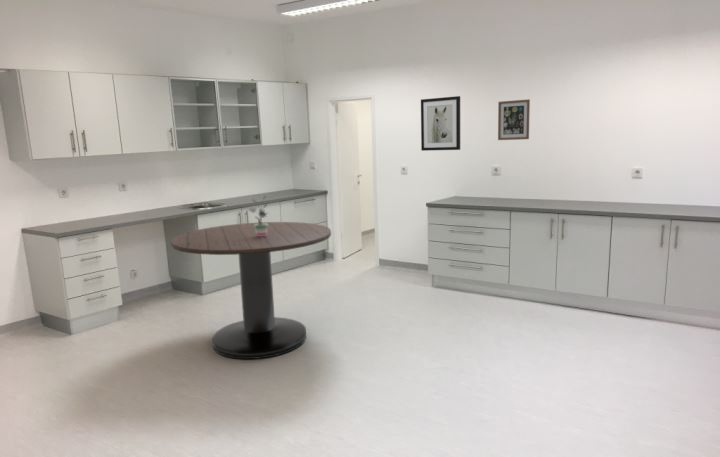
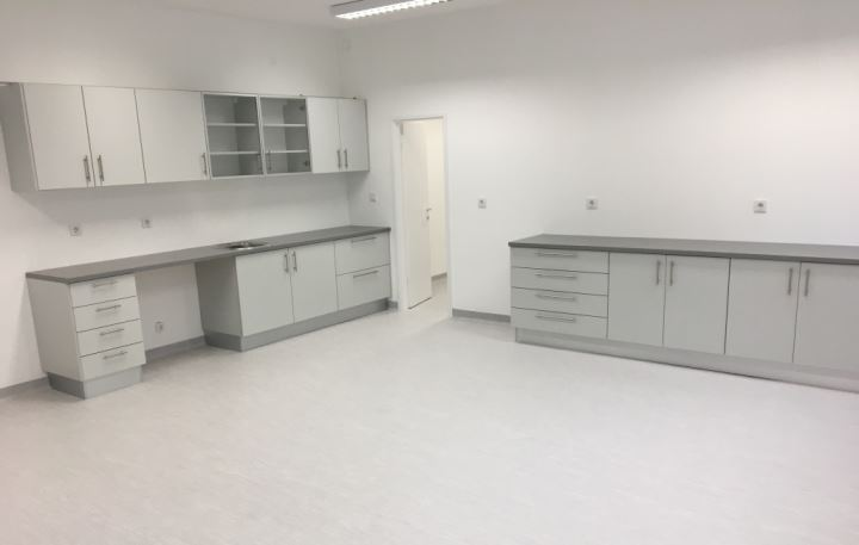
- wall art [420,95,461,152]
- potted plant [247,195,269,236]
- dining table [170,221,332,360]
- wall art [497,98,531,141]
